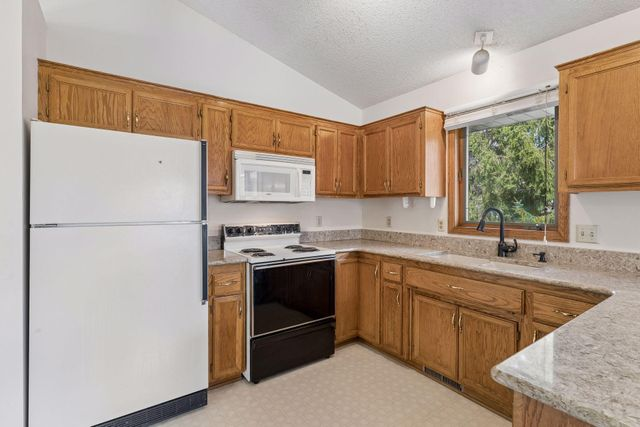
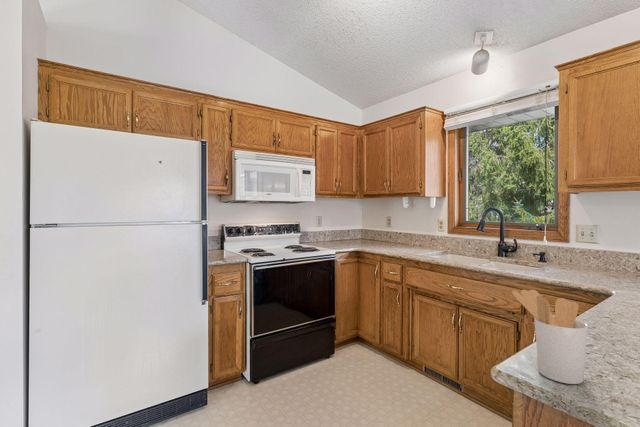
+ utensil holder [511,289,589,385]
